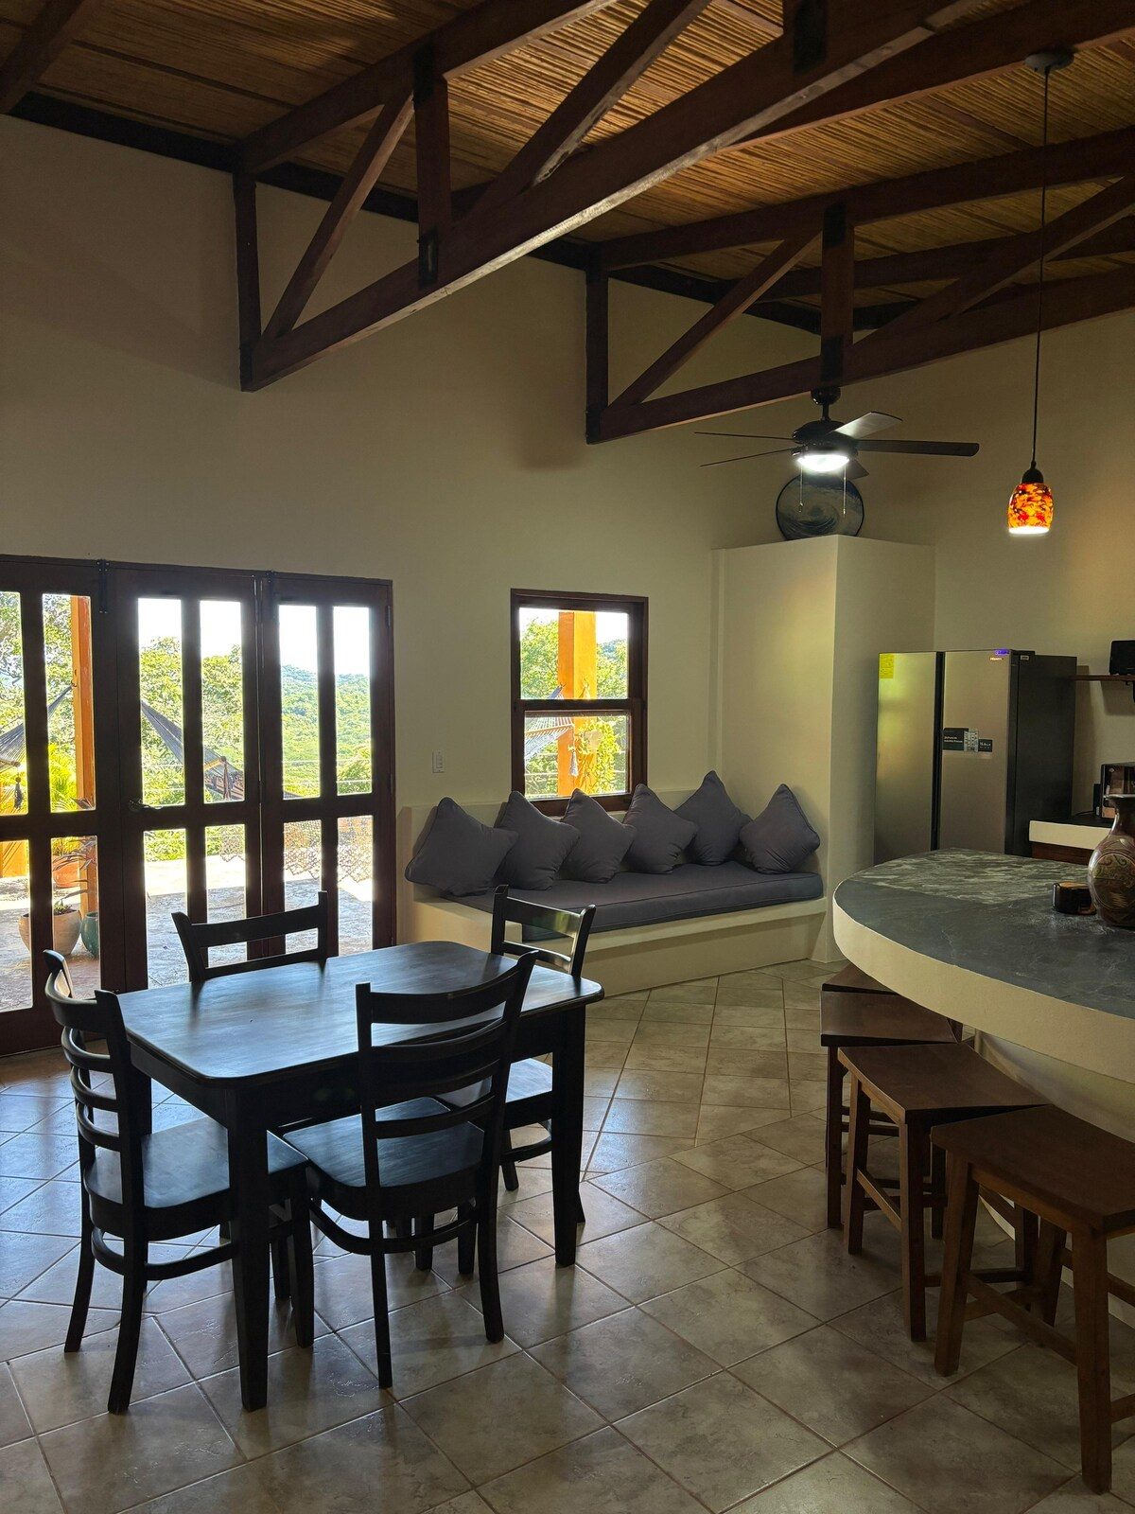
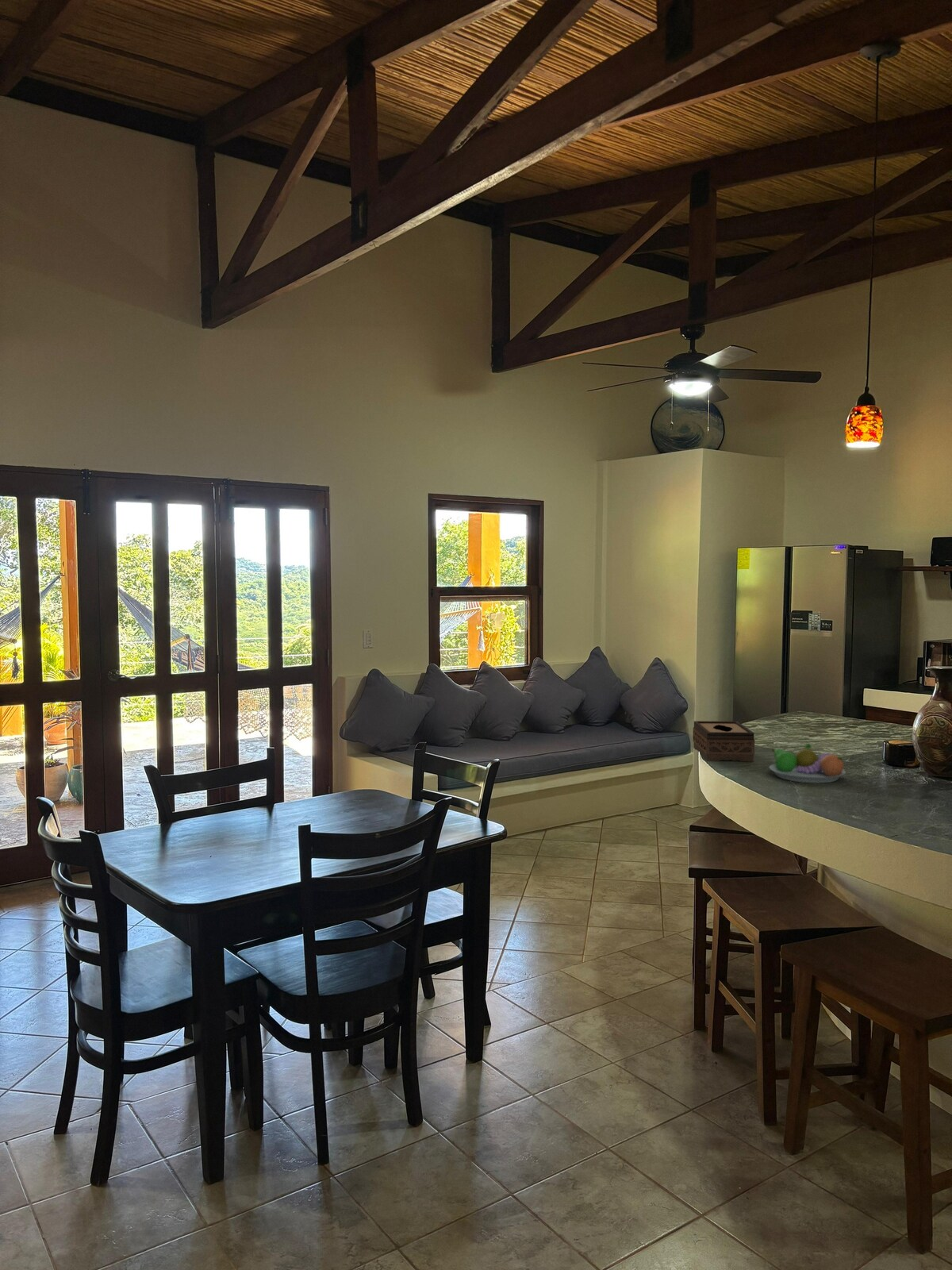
+ tissue box [692,721,755,762]
+ fruit bowl [768,743,846,784]
